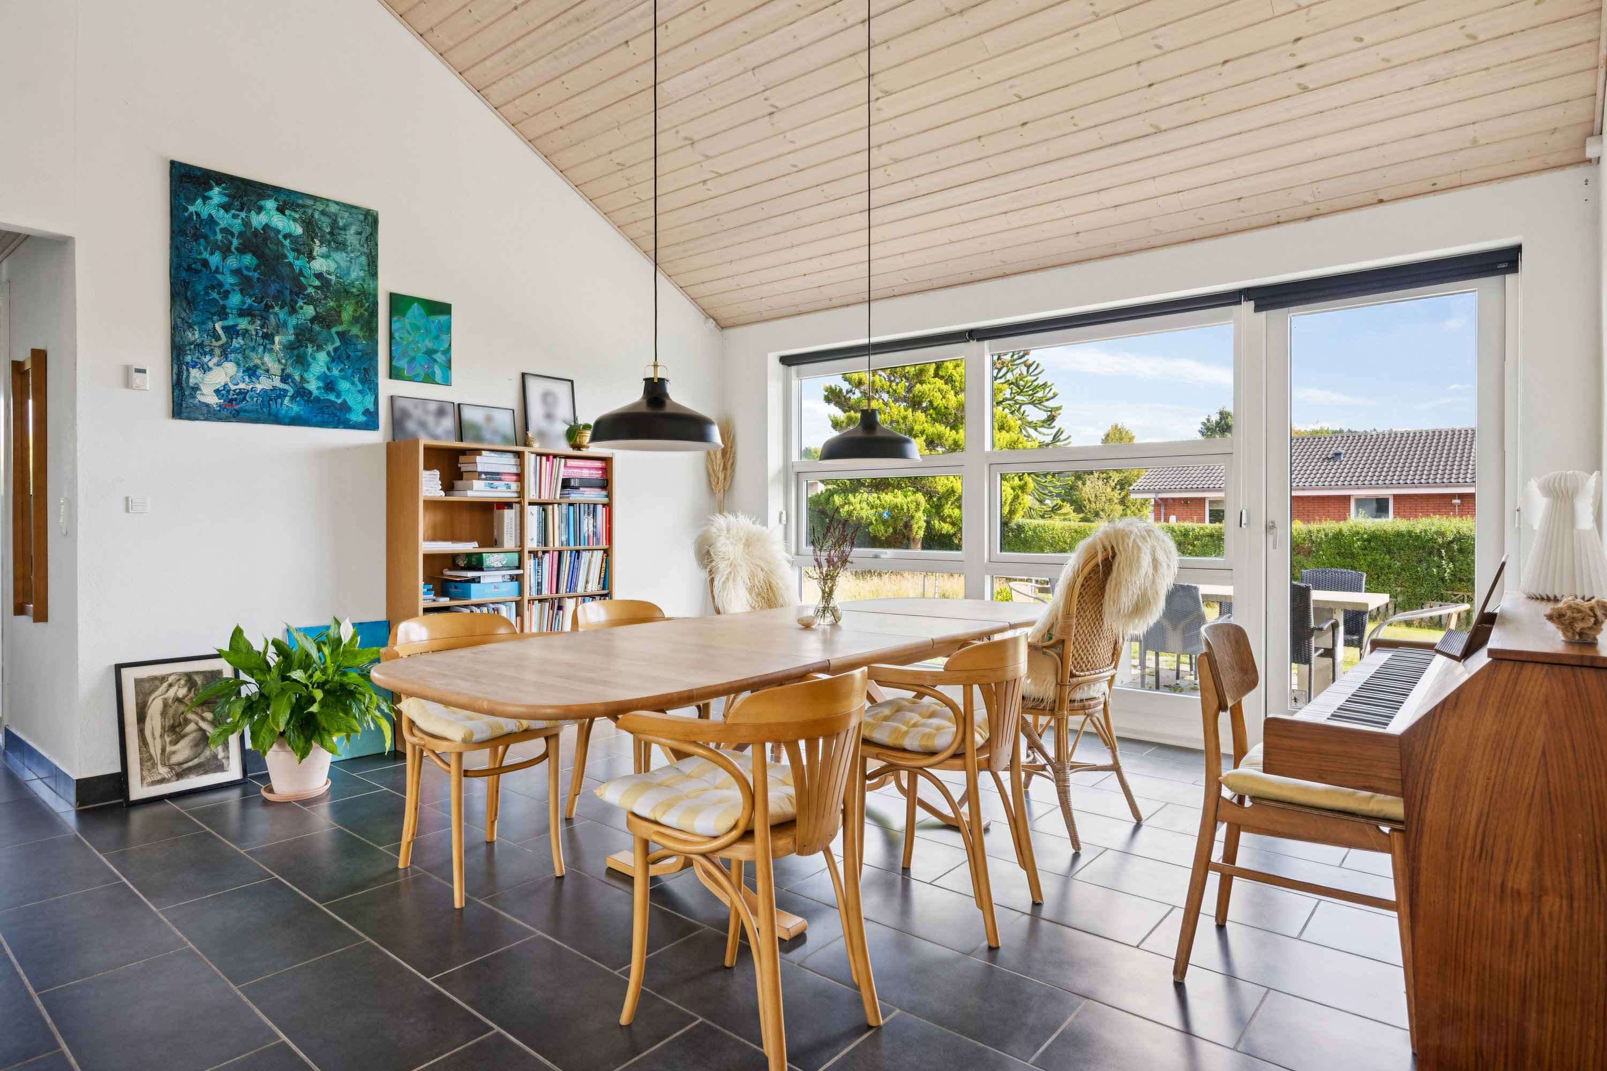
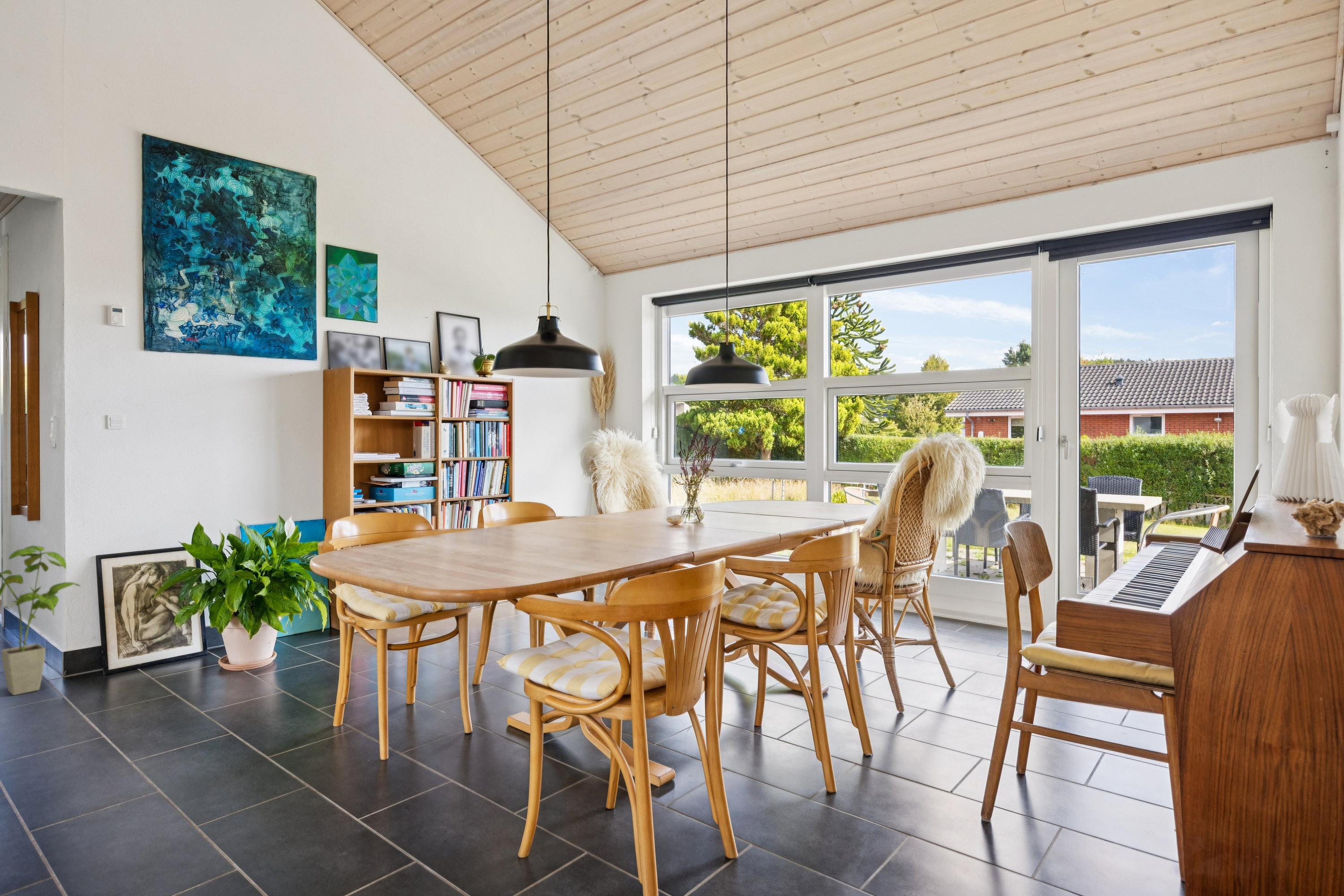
+ house plant [0,545,81,696]
